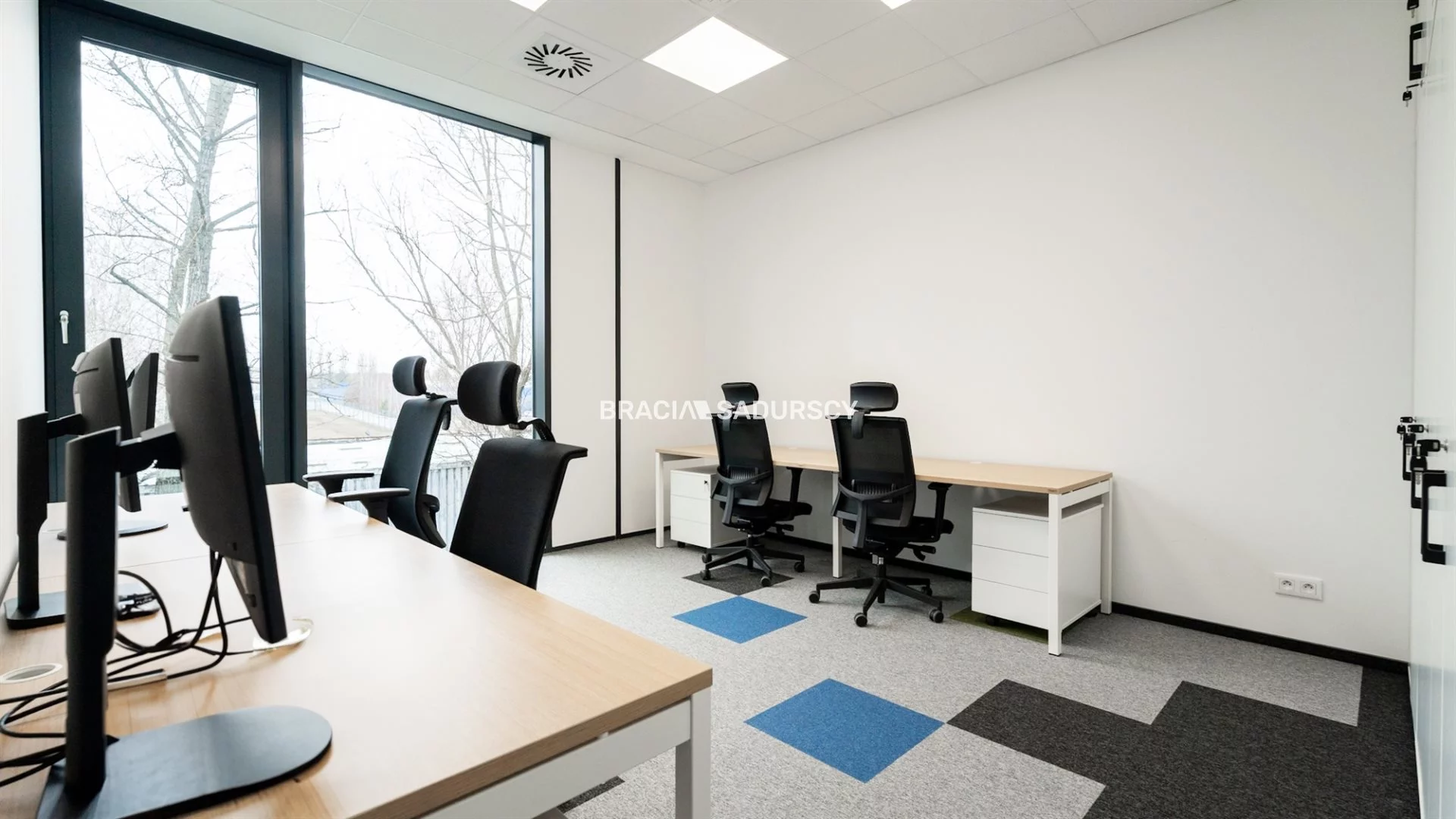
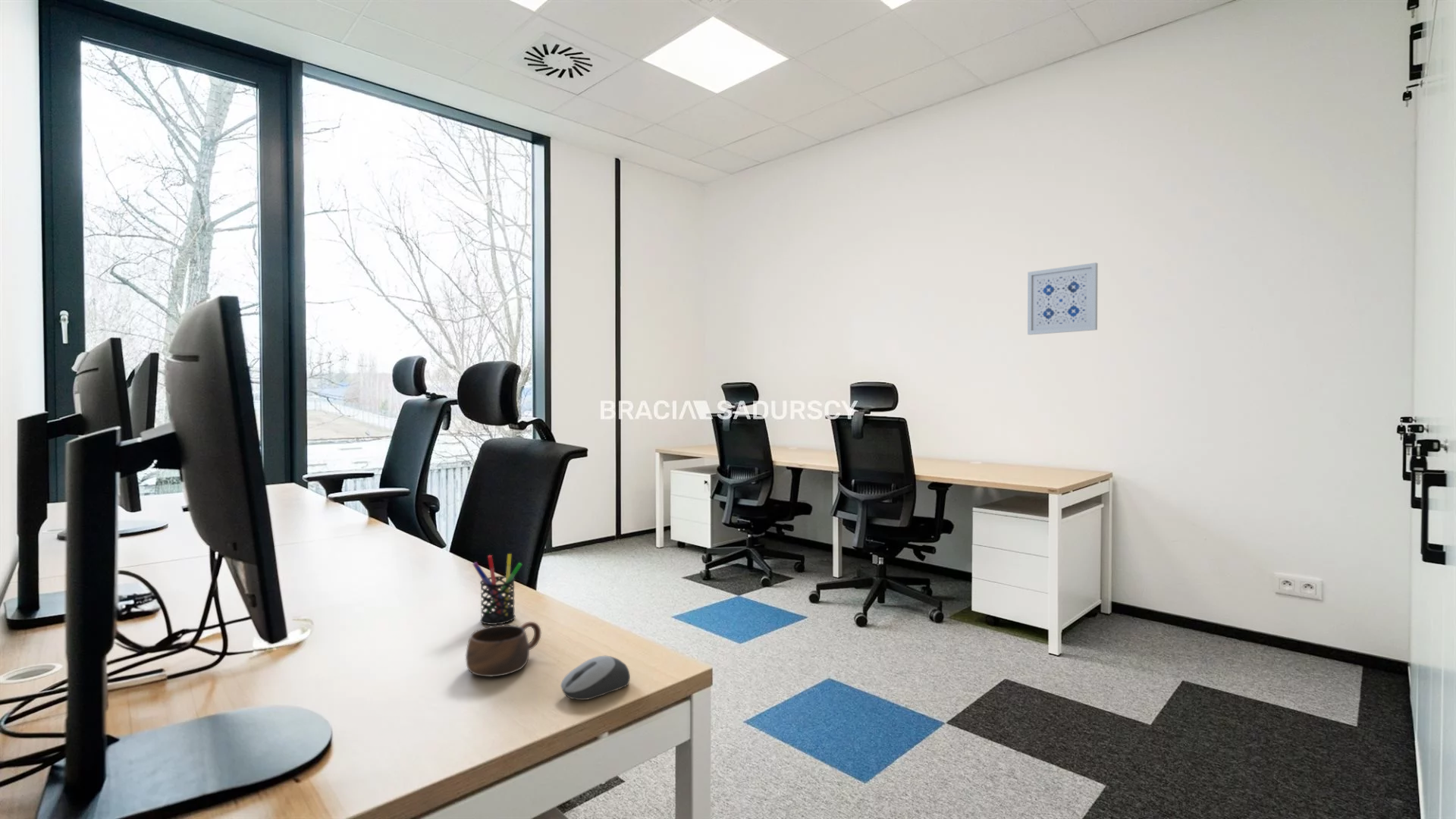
+ pen holder [472,553,522,626]
+ computer mouse [560,655,631,701]
+ wall art [1027,262,1098,336]
+ cup [465,621,541,677]
